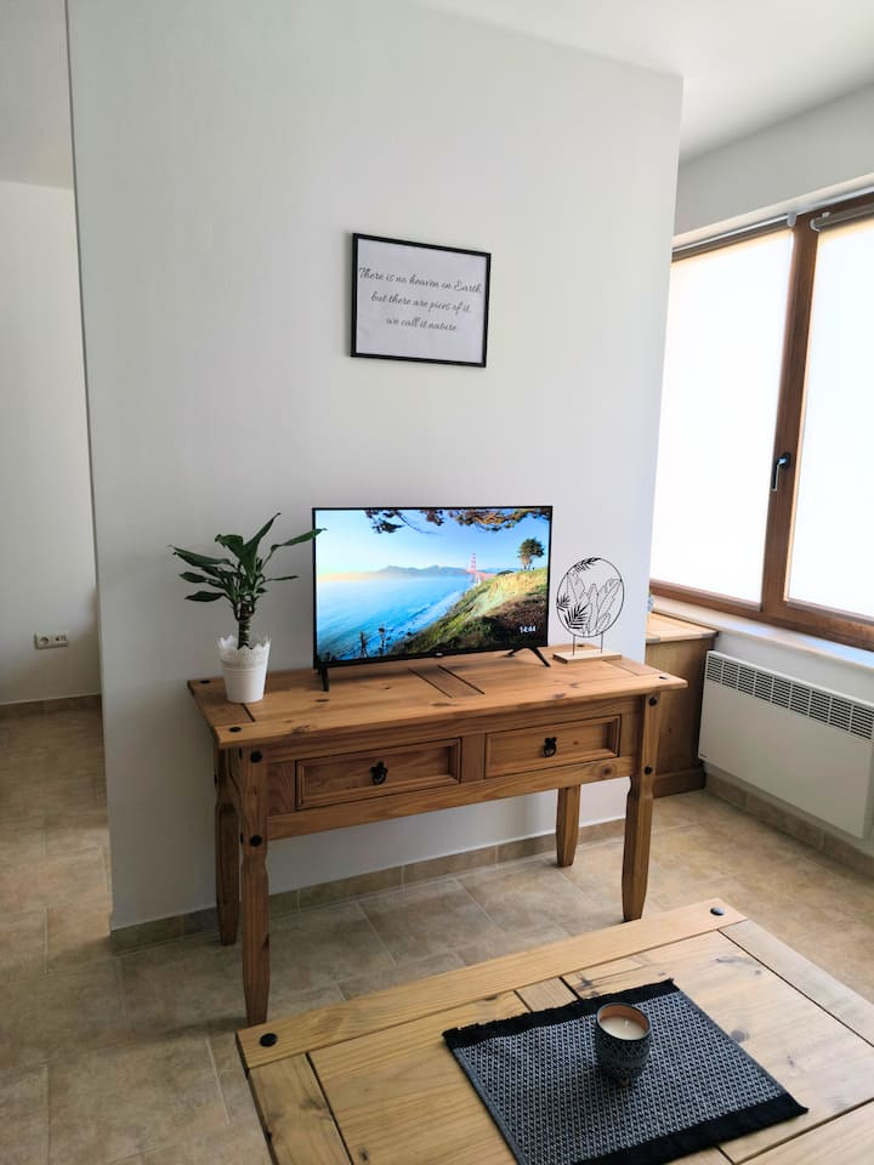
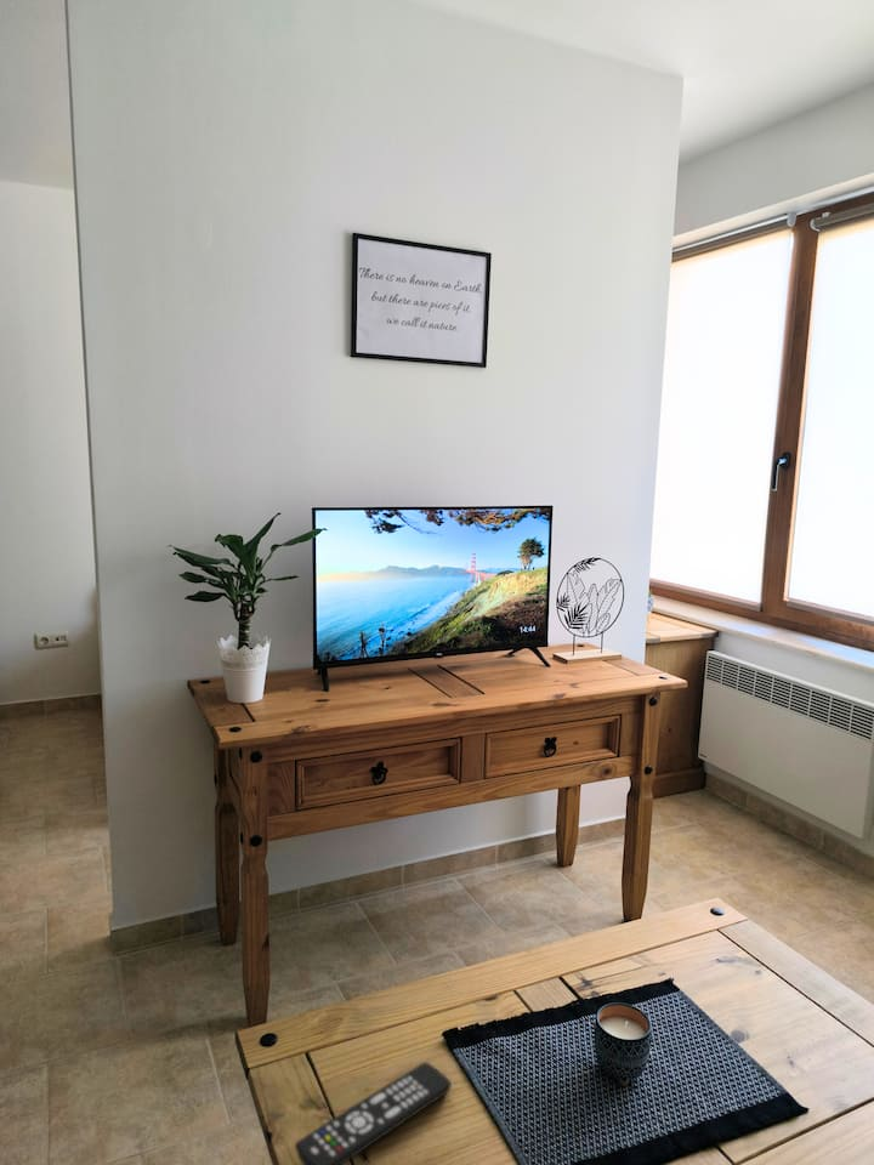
+ remote control [294,1061,453,1165]
